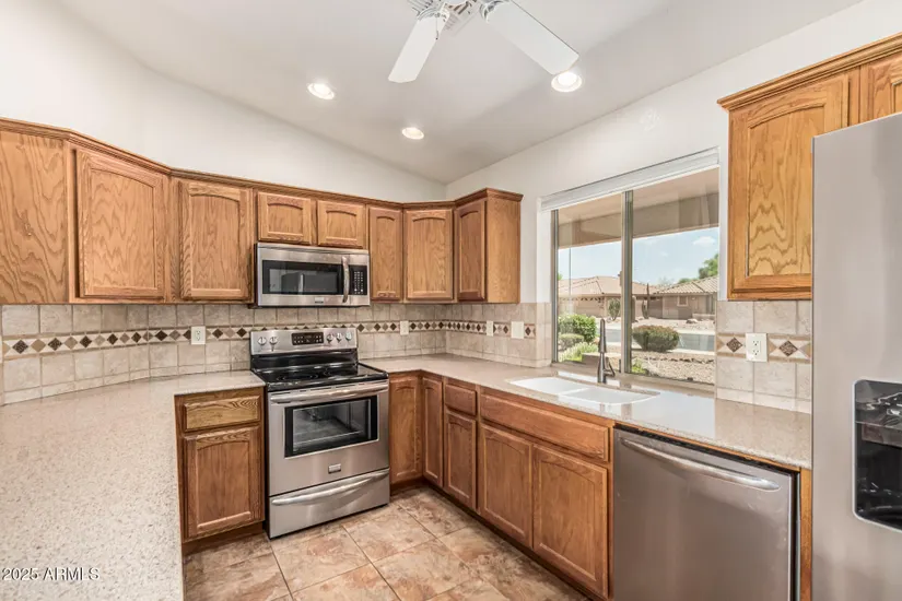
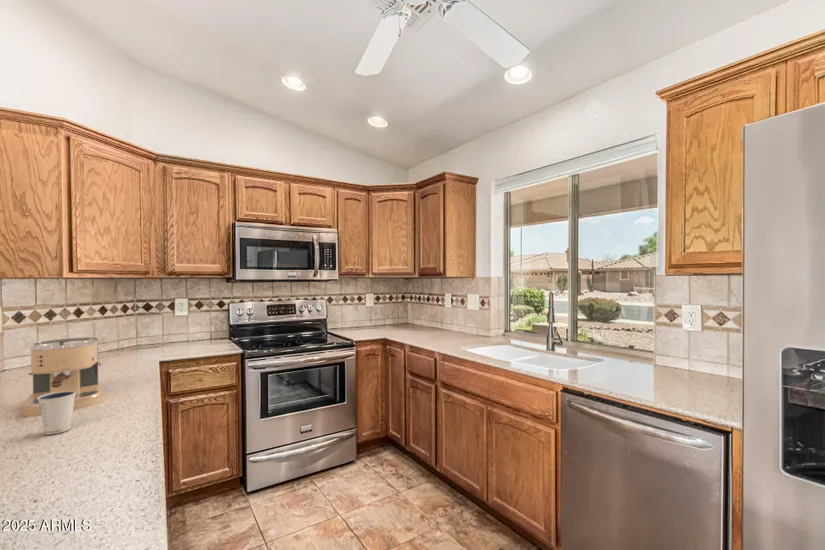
+ coffee maker [19,336,104,417]
+ dixie cup [37,391,76,435]
